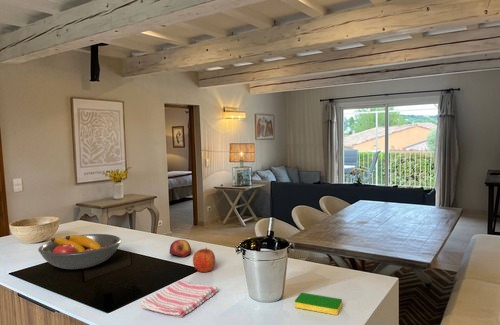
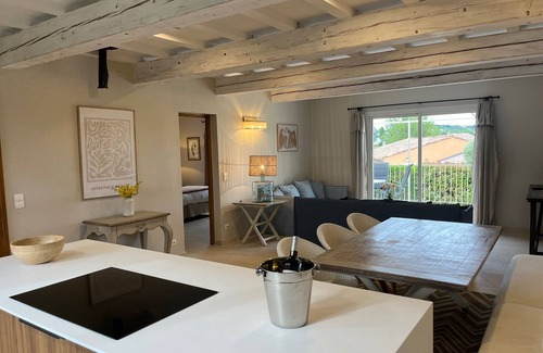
- fruit bowl [37,233,122,270]
- dish towel [140,280,219,319]
- fruit [192,247,216,273]
- dish sponge [294,292,343,316]
- apple [168,239,192,258]
